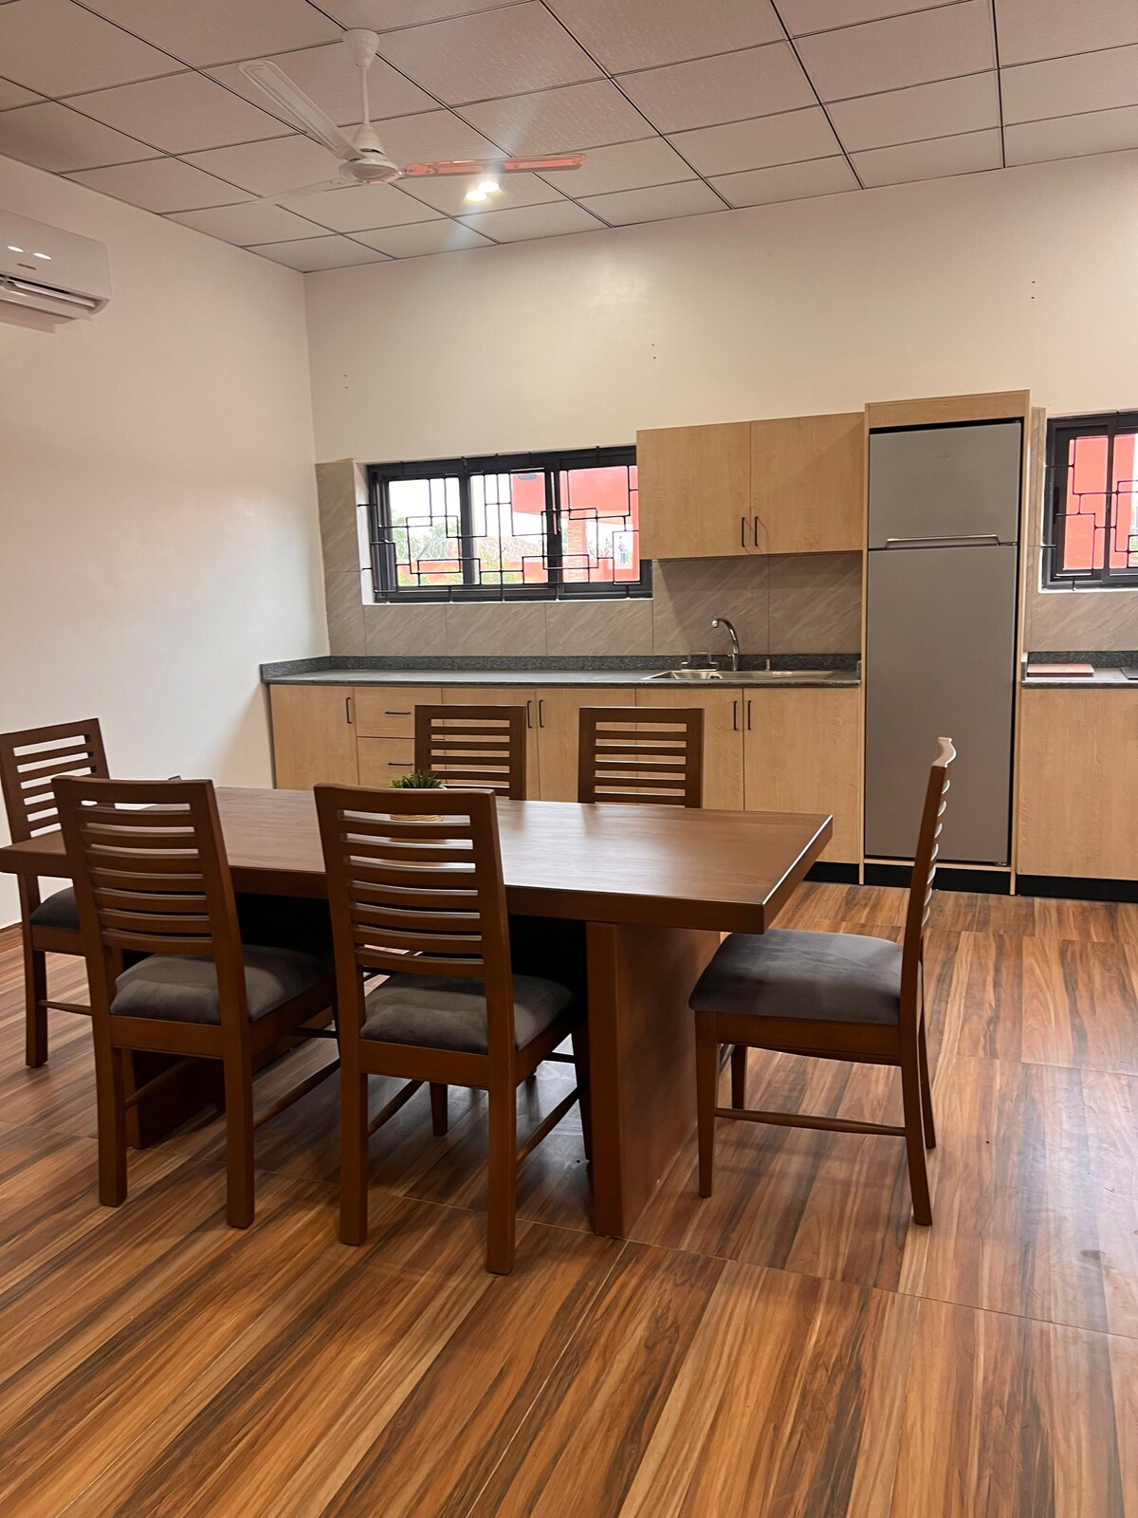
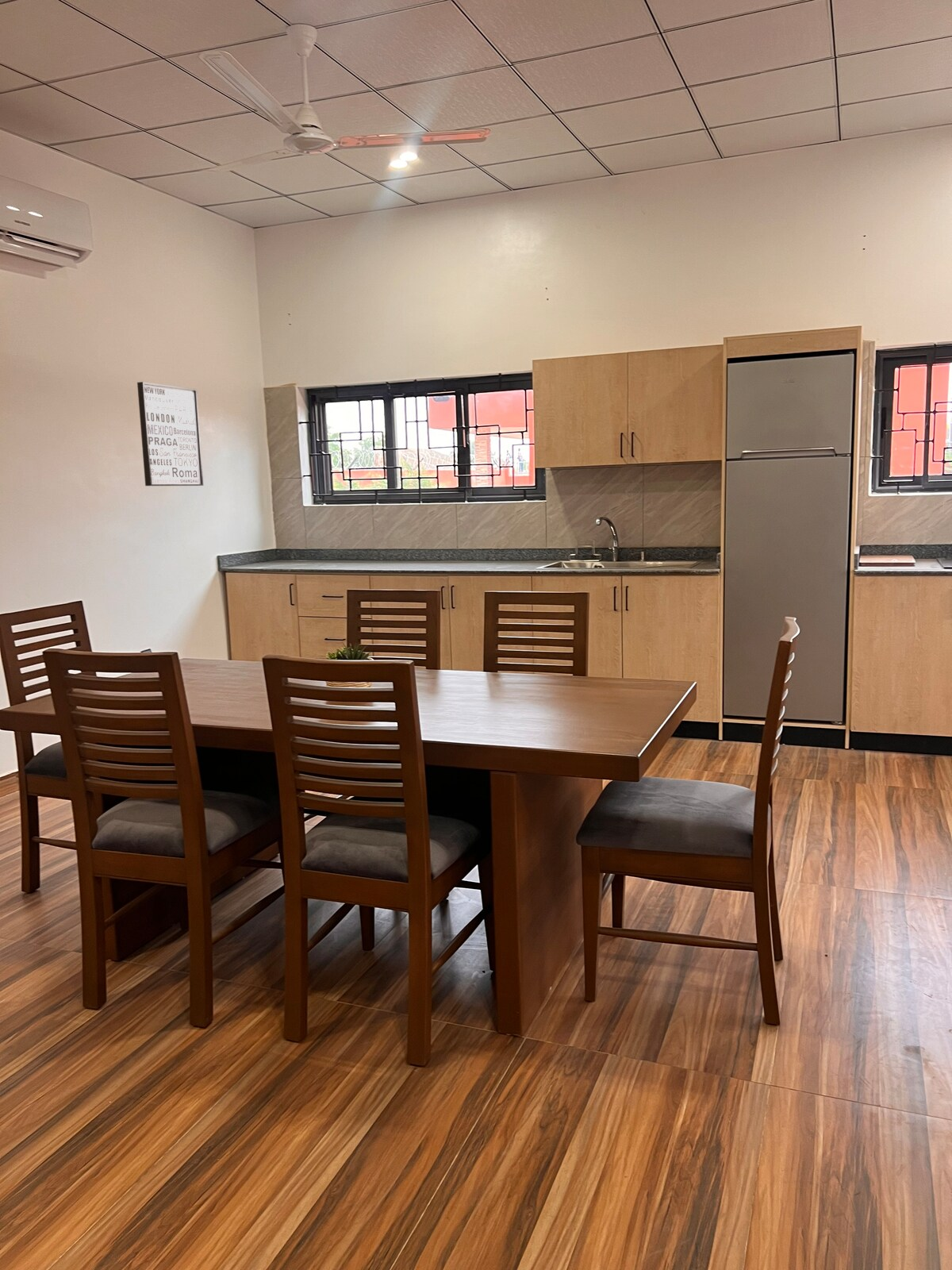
+ wall art [136,381,204,487]
